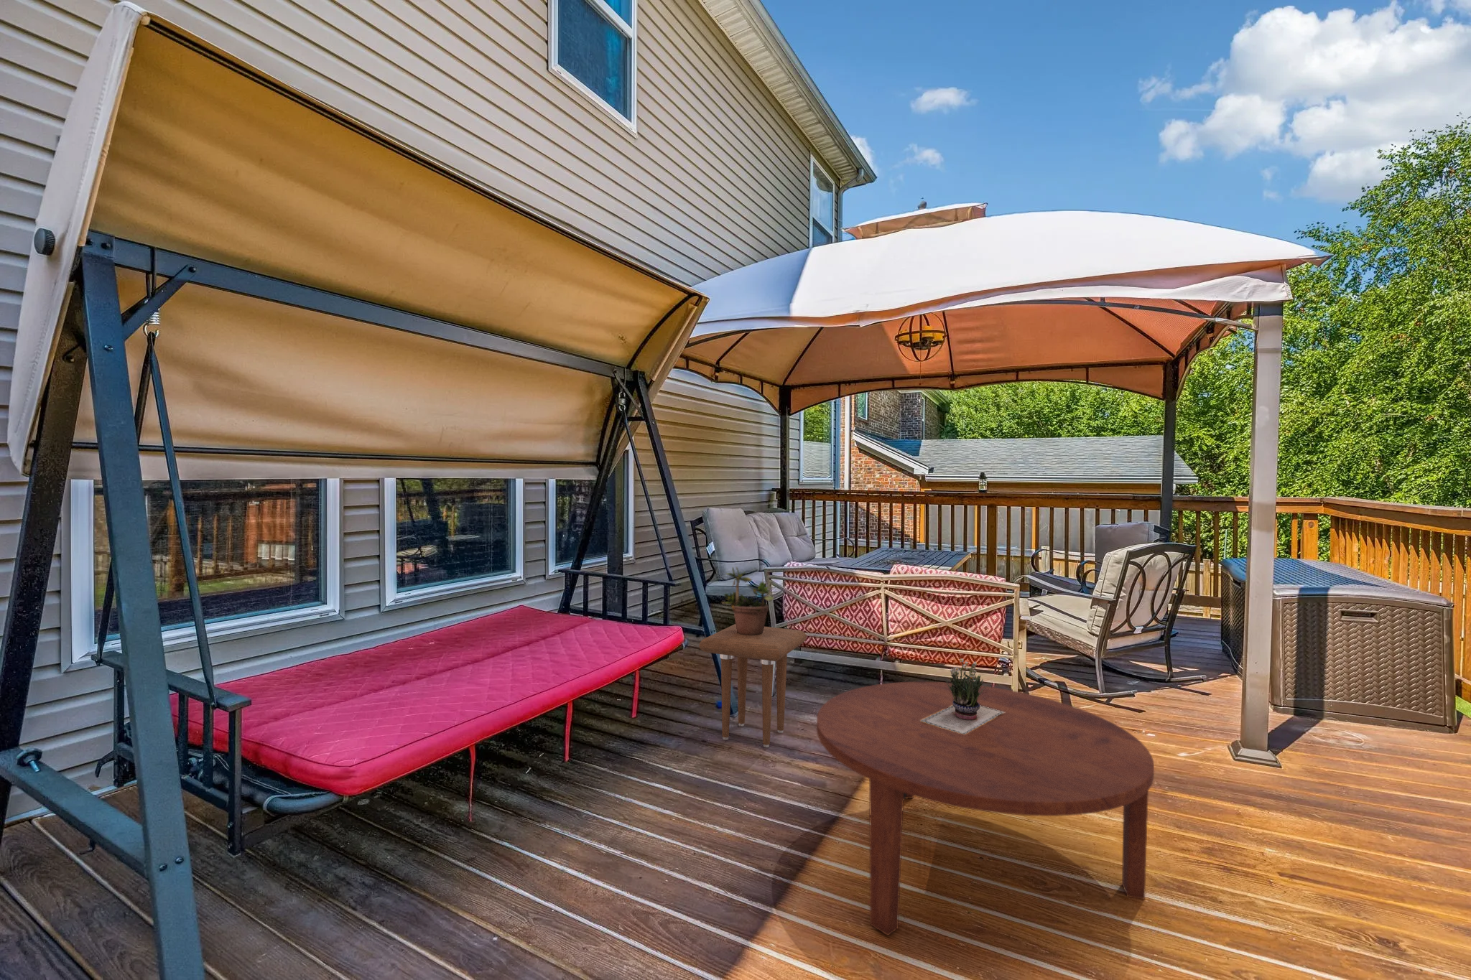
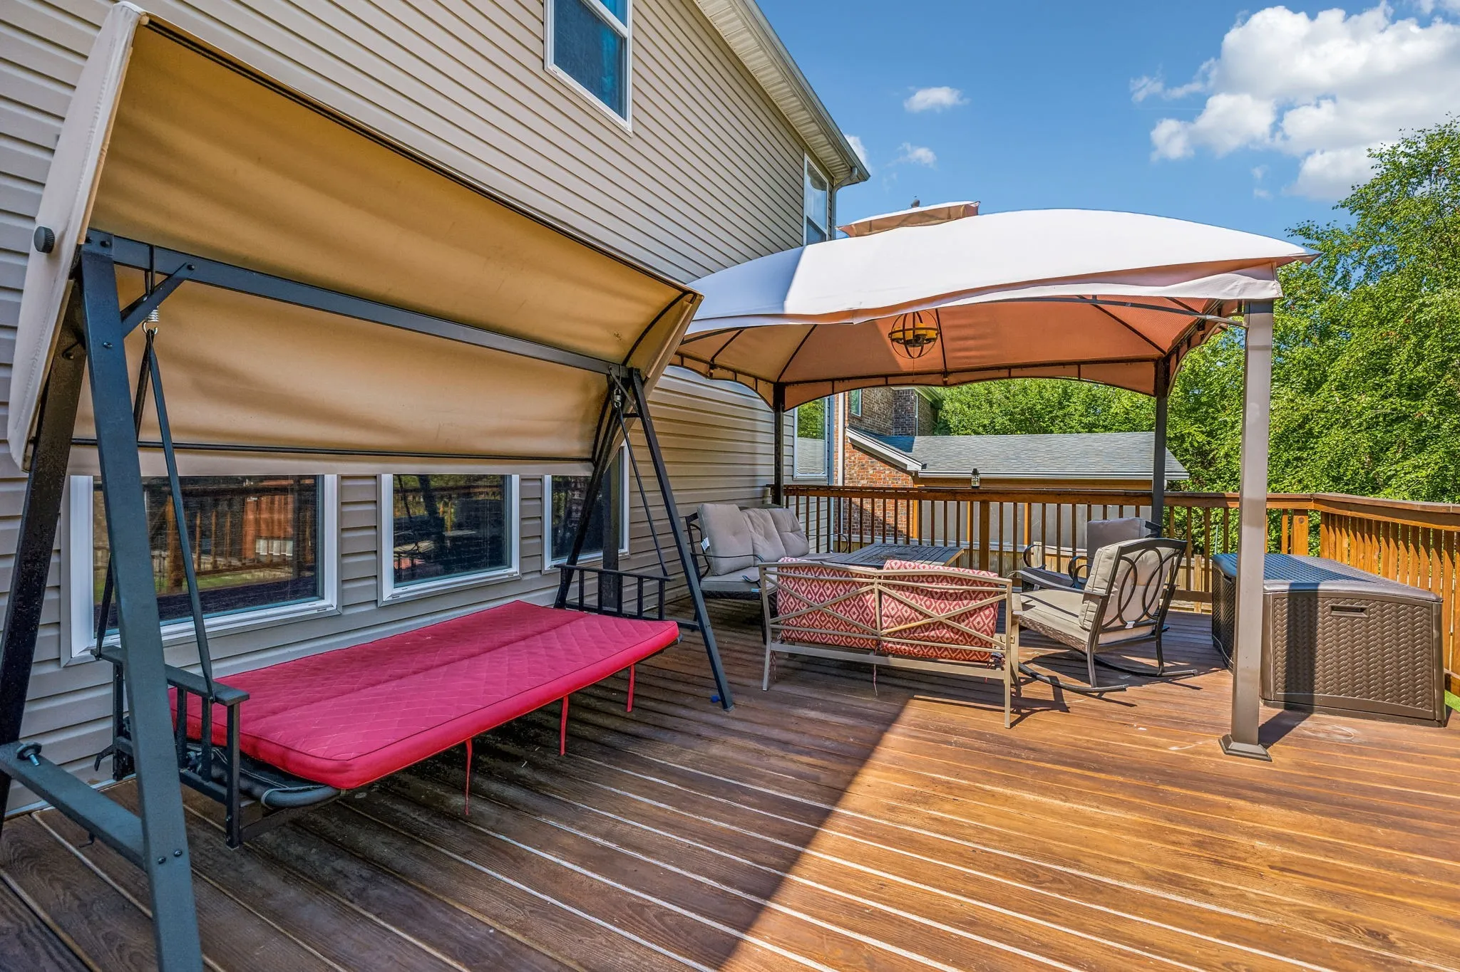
- potted flower [921,658,1004,735]
- potted plant [721,560,774,635]
- side table [699,623,807,748]
- coffee table [816,681,1155,936]
